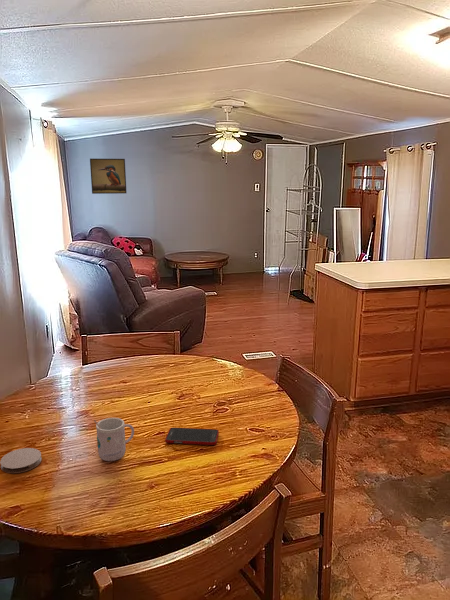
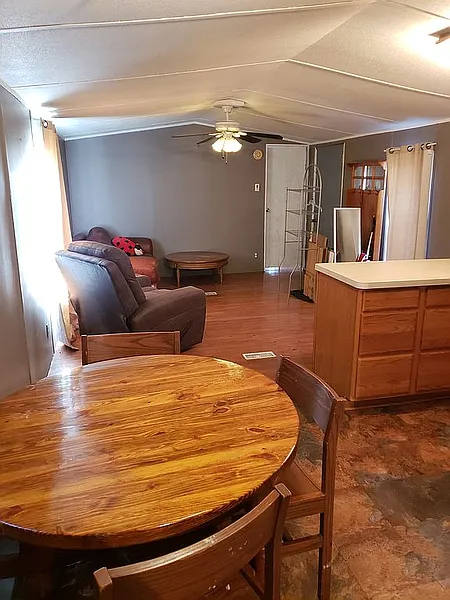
- coaster [0,447,43,474]
- cell phone [164,427,220,446]
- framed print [89,158,127,195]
- mug [93,417,135,462]
